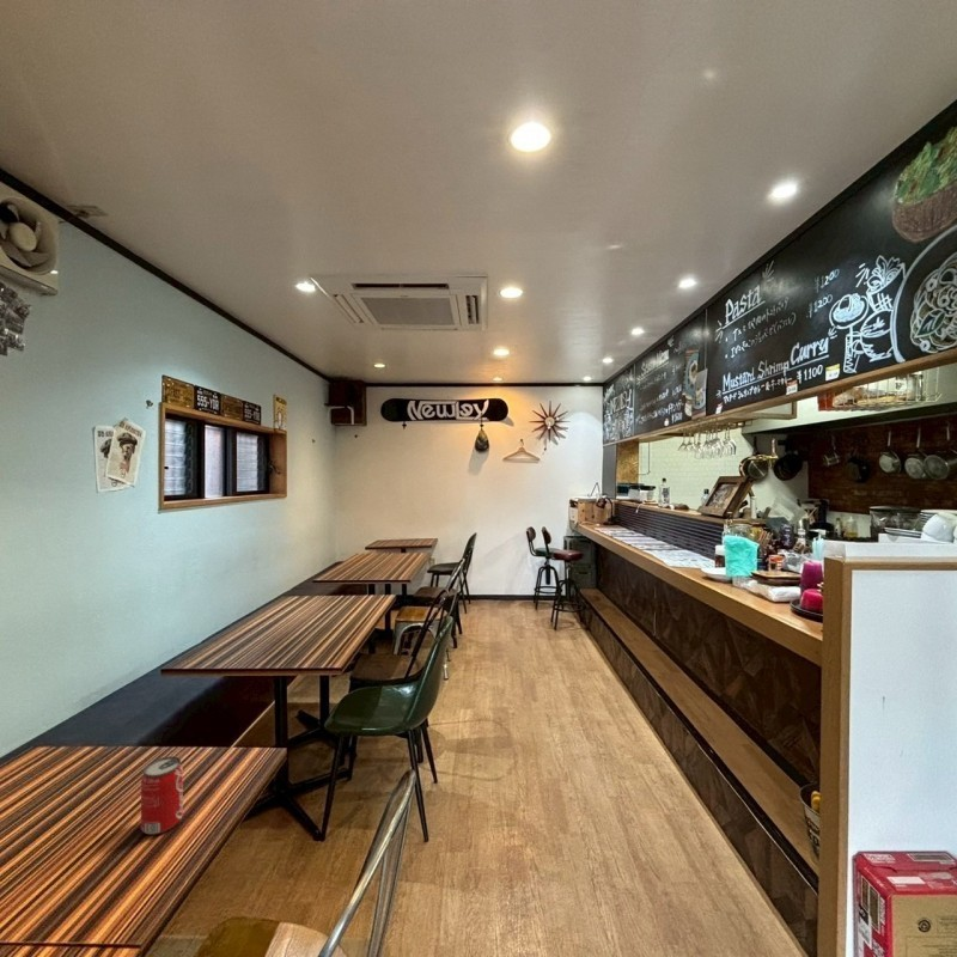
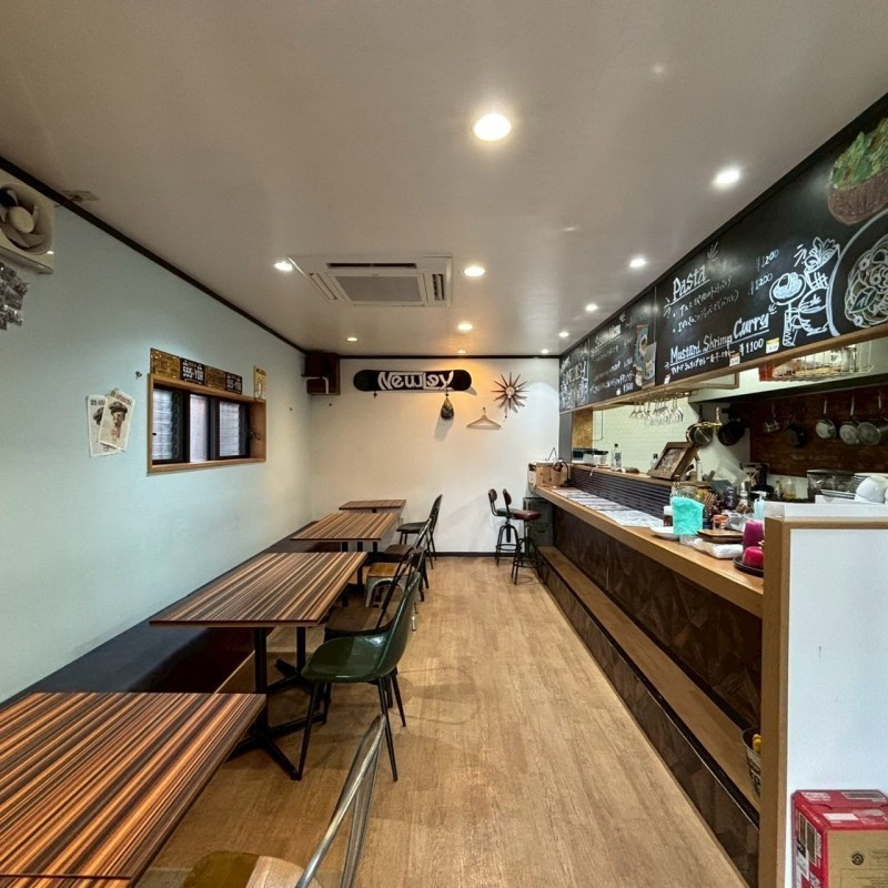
- beverage can [140,755,184,836]
